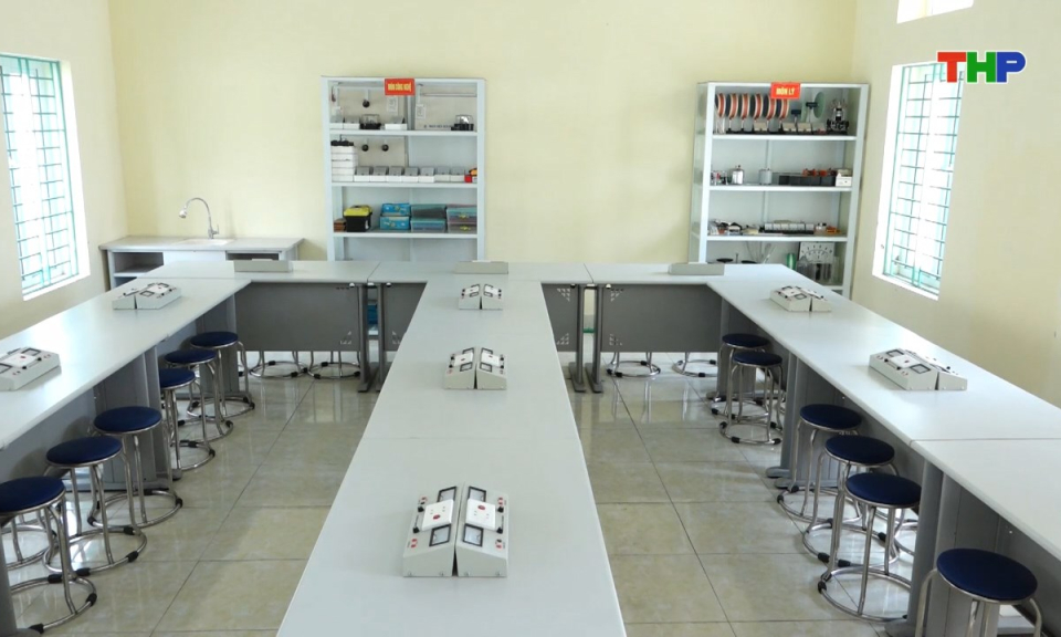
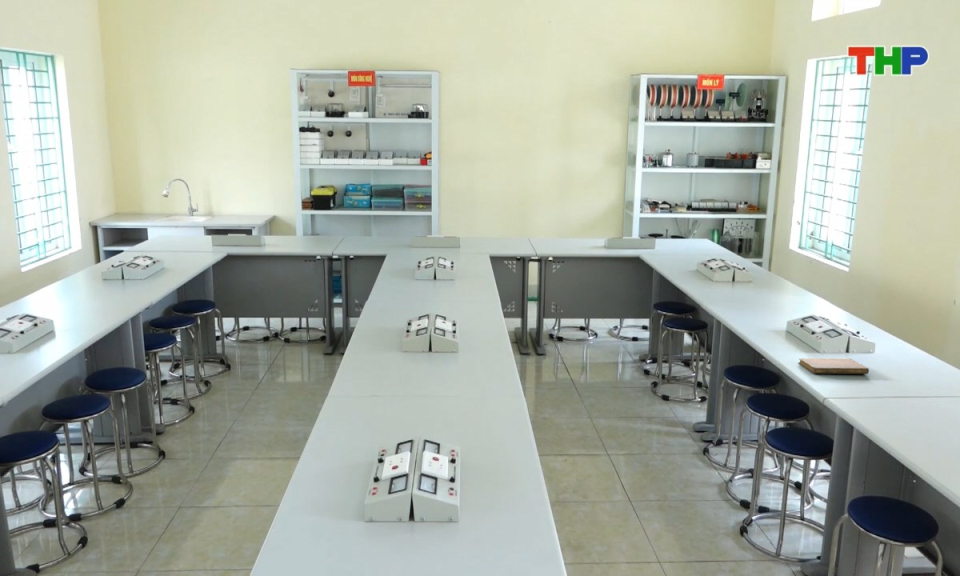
+ notebook [797,357,870,375]
